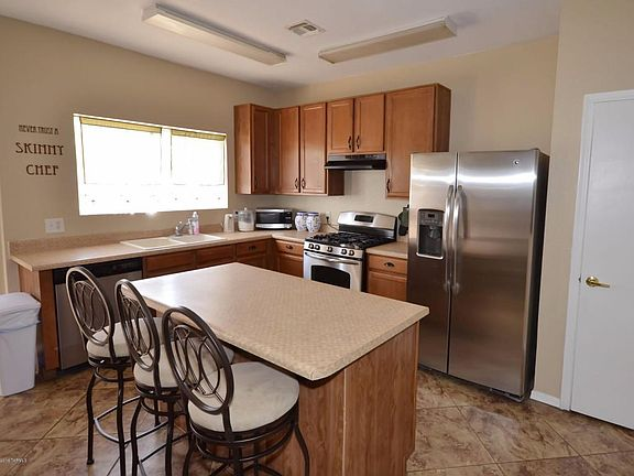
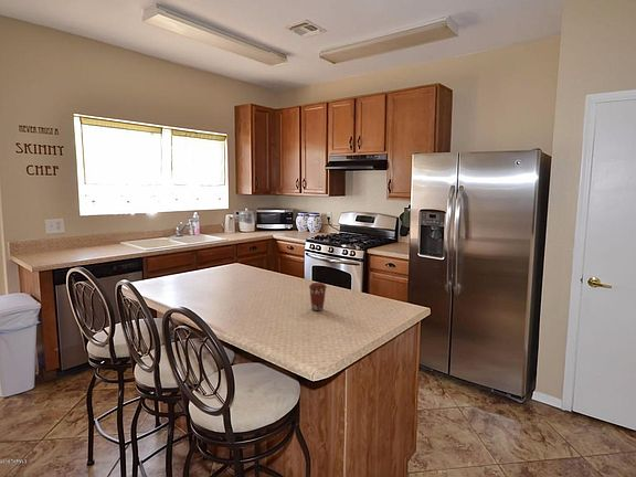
+ coffee cup [308,282,328,311]
